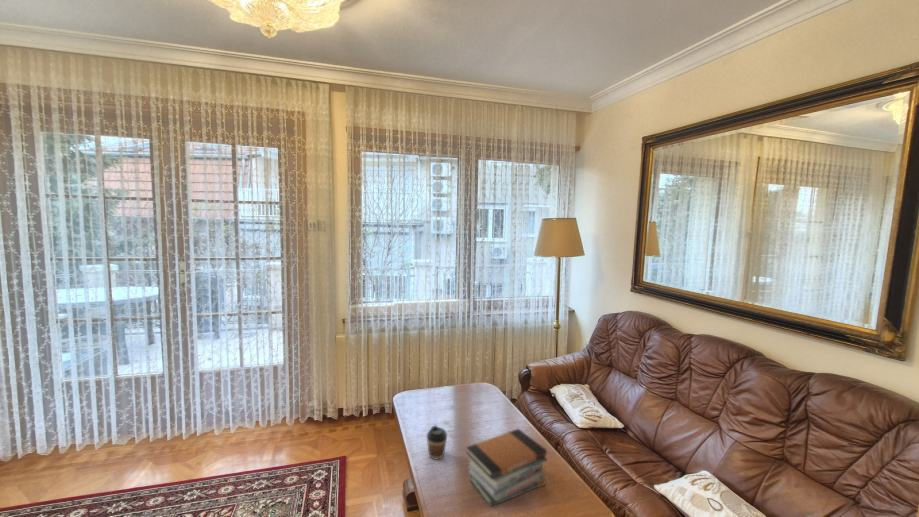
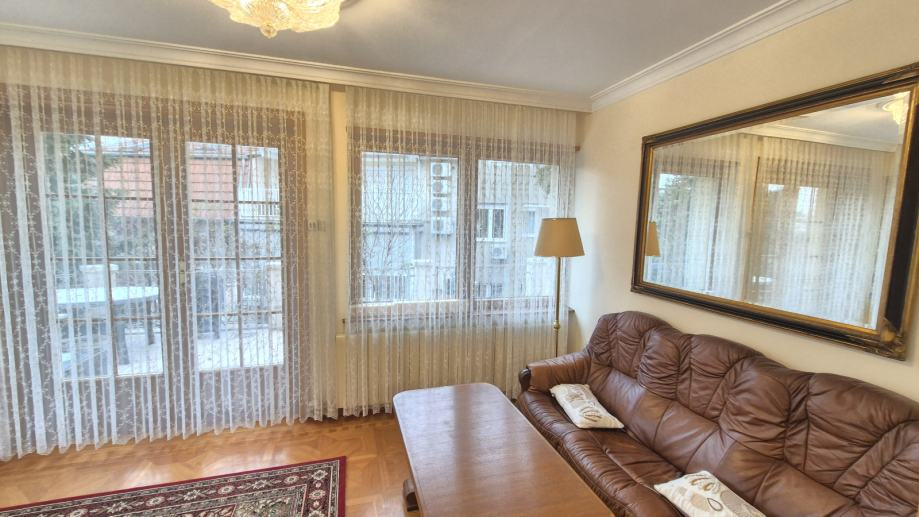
- book stack [465,428,548,508]
- coffee cup [426,424,448,461]
